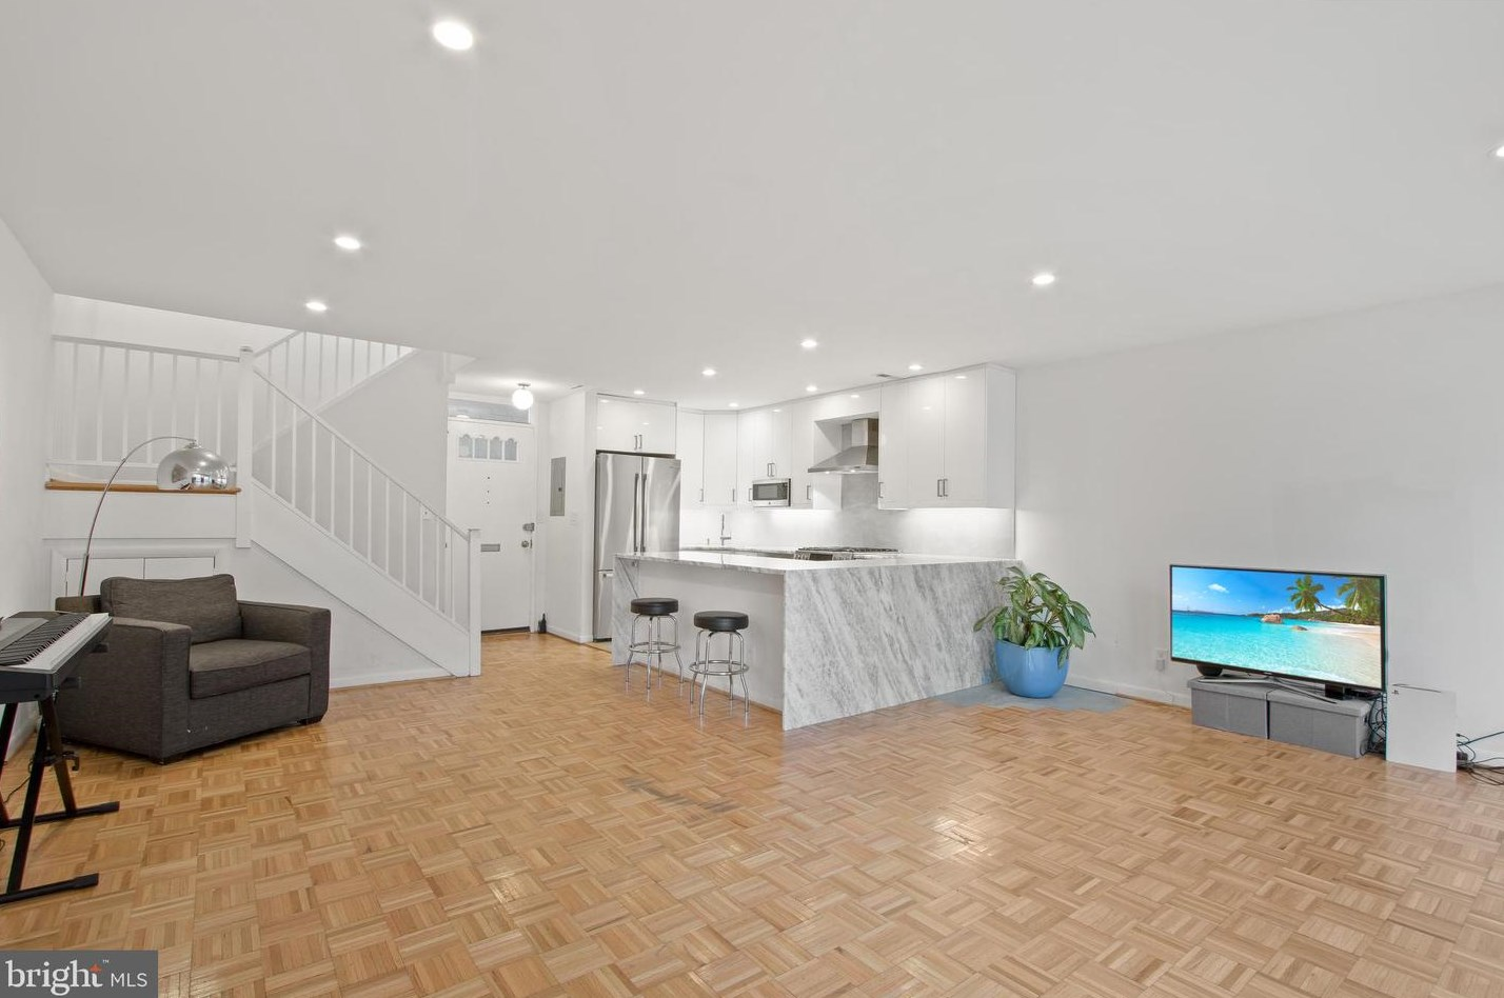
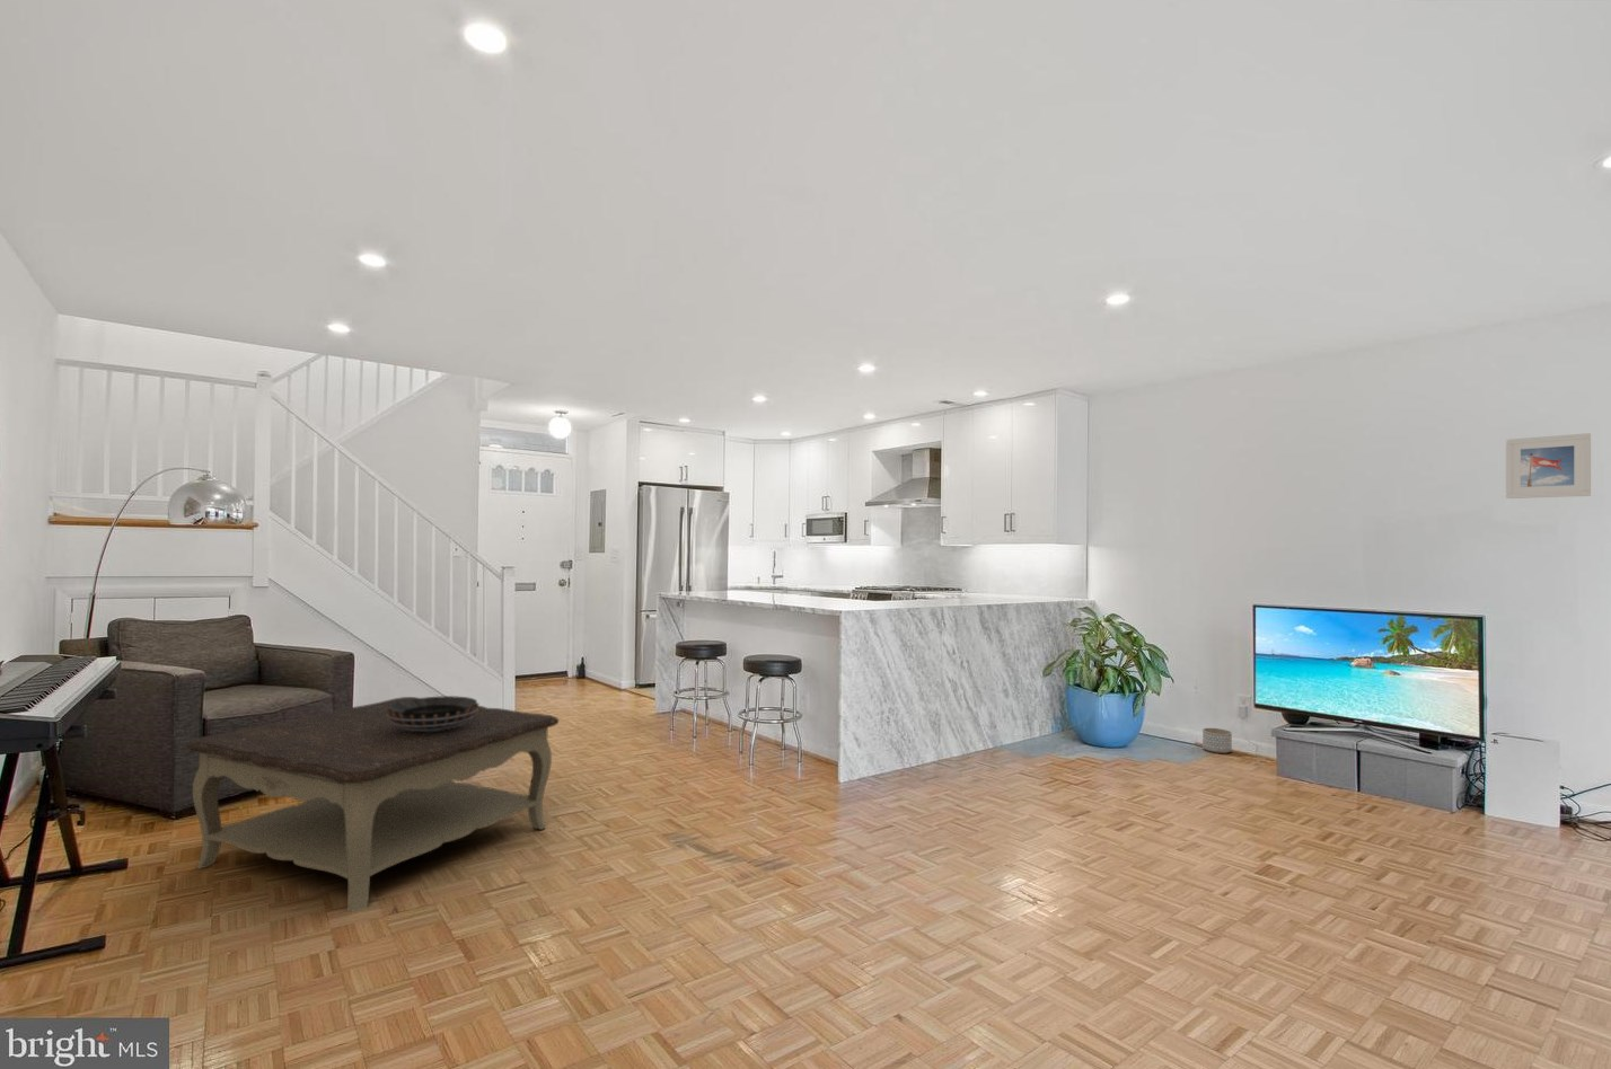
+ coffee table [183,696,560,914]
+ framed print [1505,432,1592,500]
+ planter [1202,728,1233,754]
+ decorative bowl [385,694,481,731]
